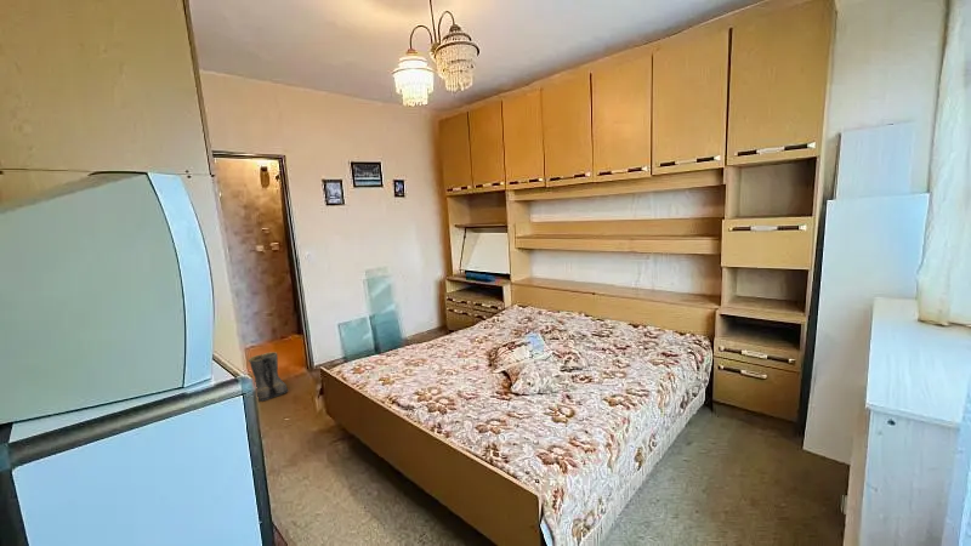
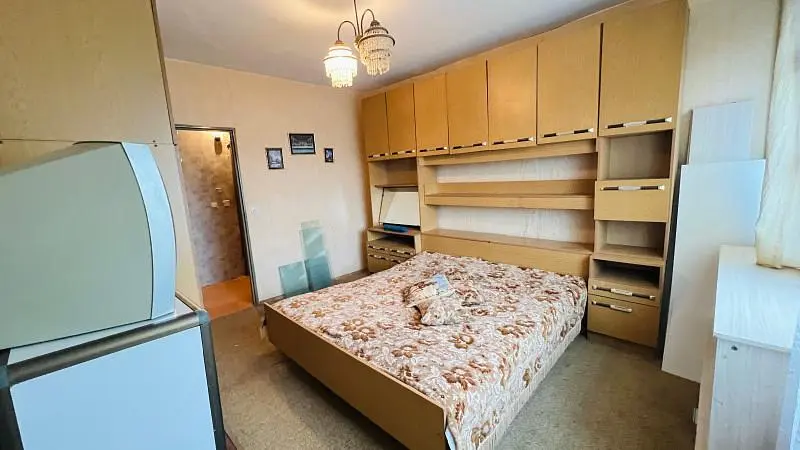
- boots [248,351,289,403]
